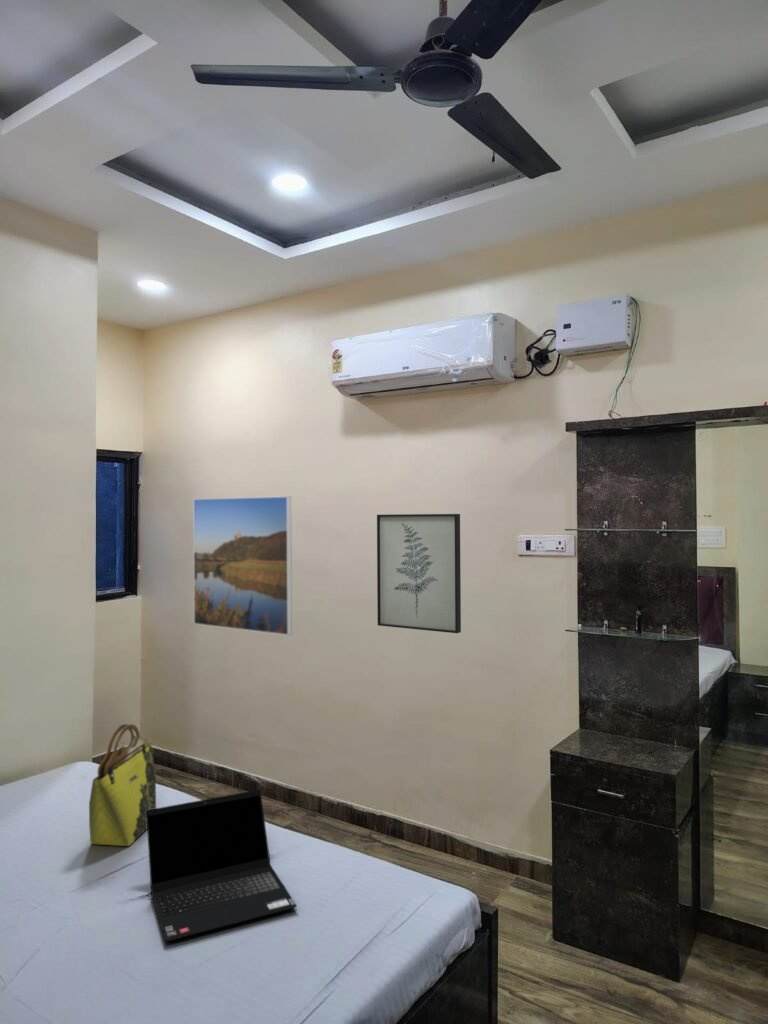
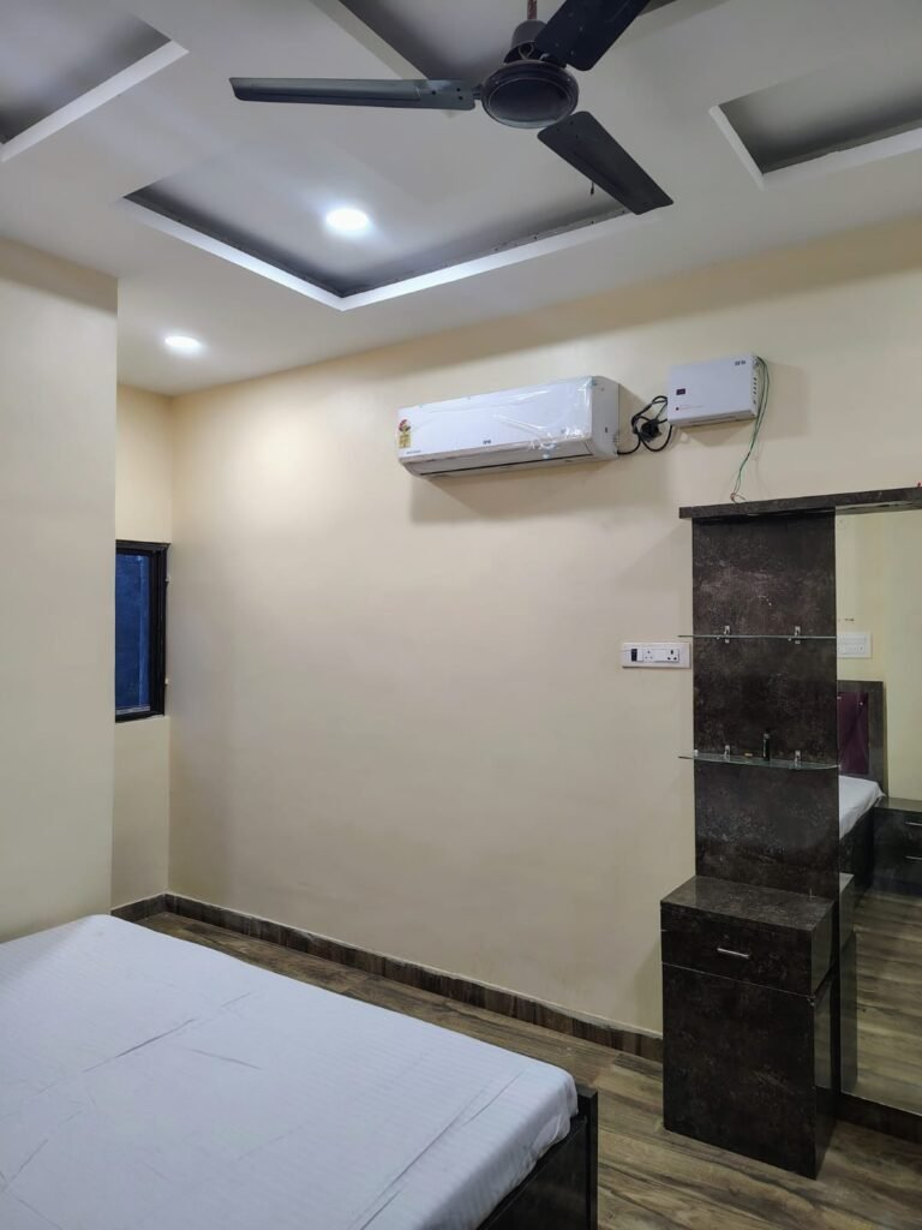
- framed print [192,495,293,636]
- tote bag [88,723,157,847]
- wall art [376,513,462,634]
- laptop computer [146,789,298,942]
